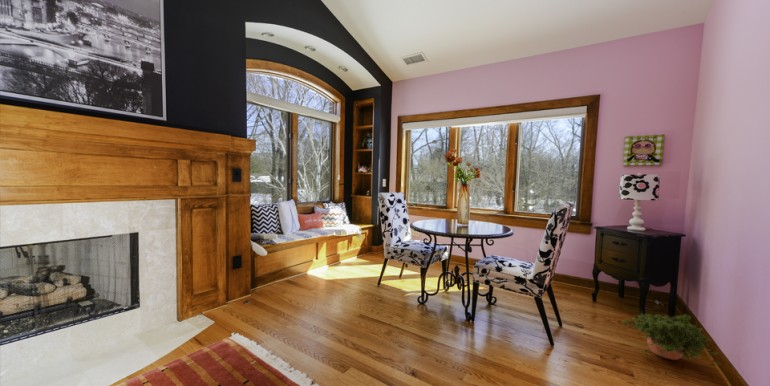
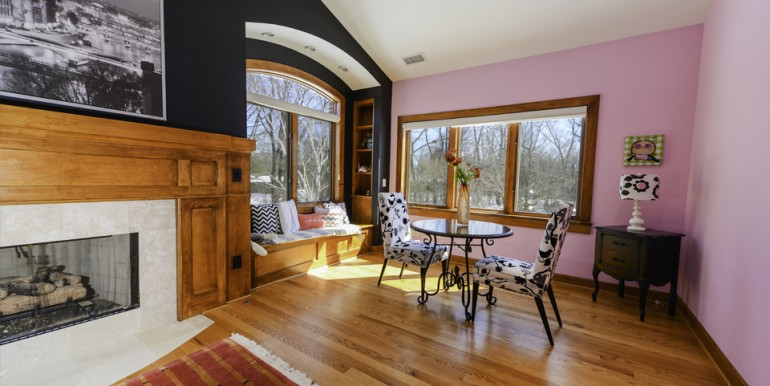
- potted plant [620,313,721,367]
